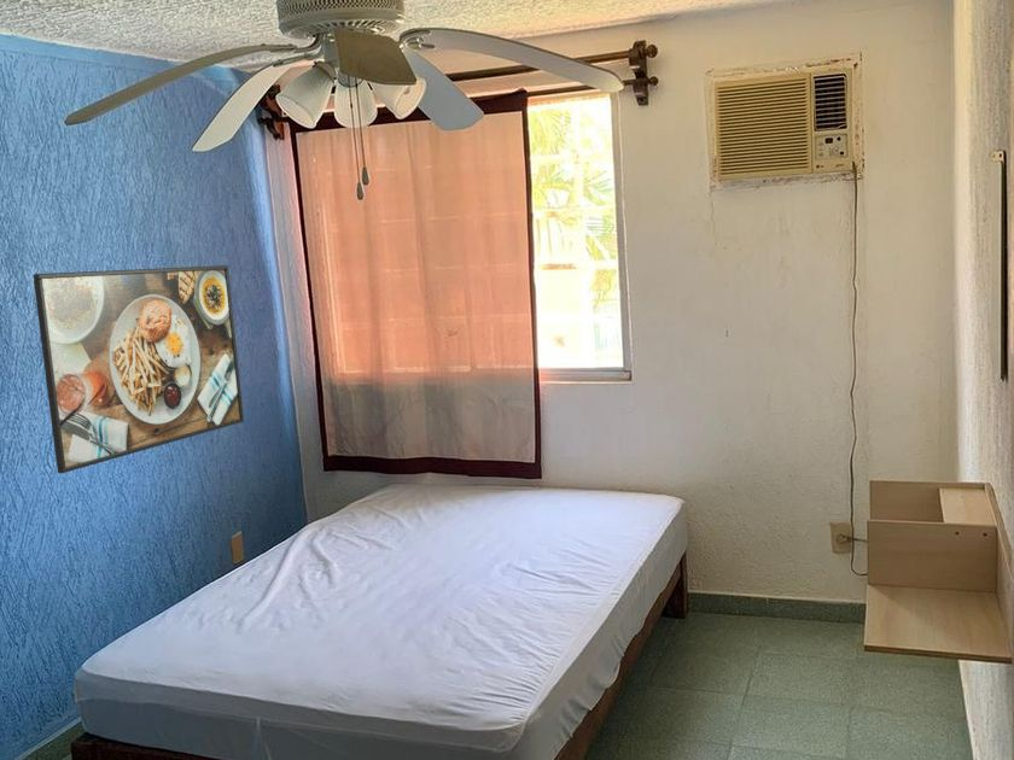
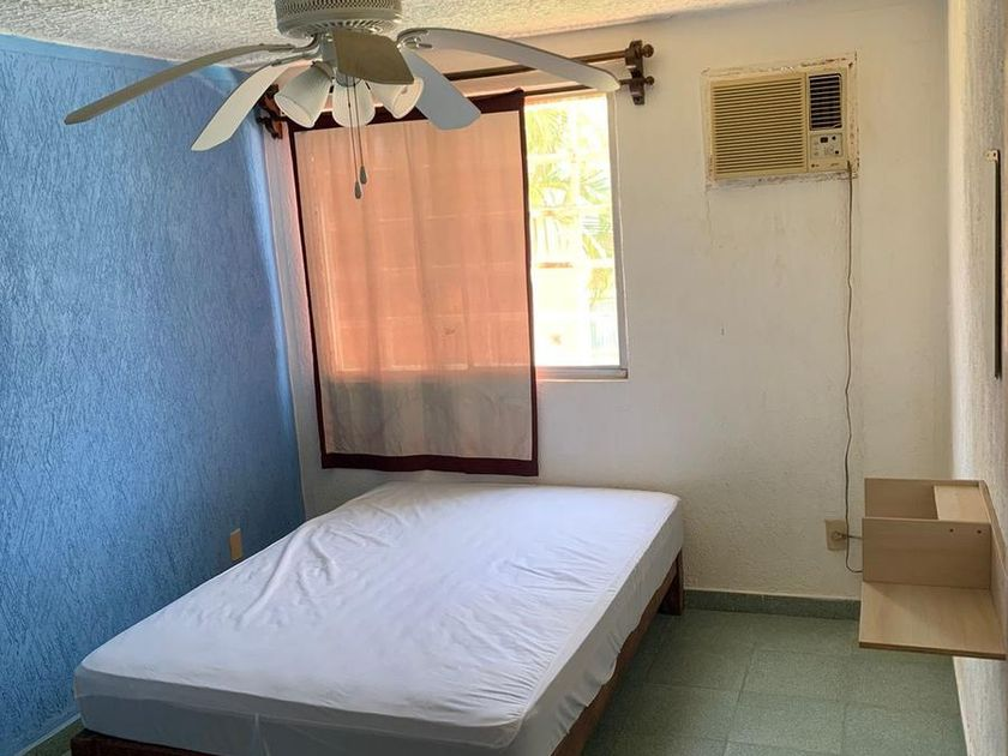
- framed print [31,264,245,474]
